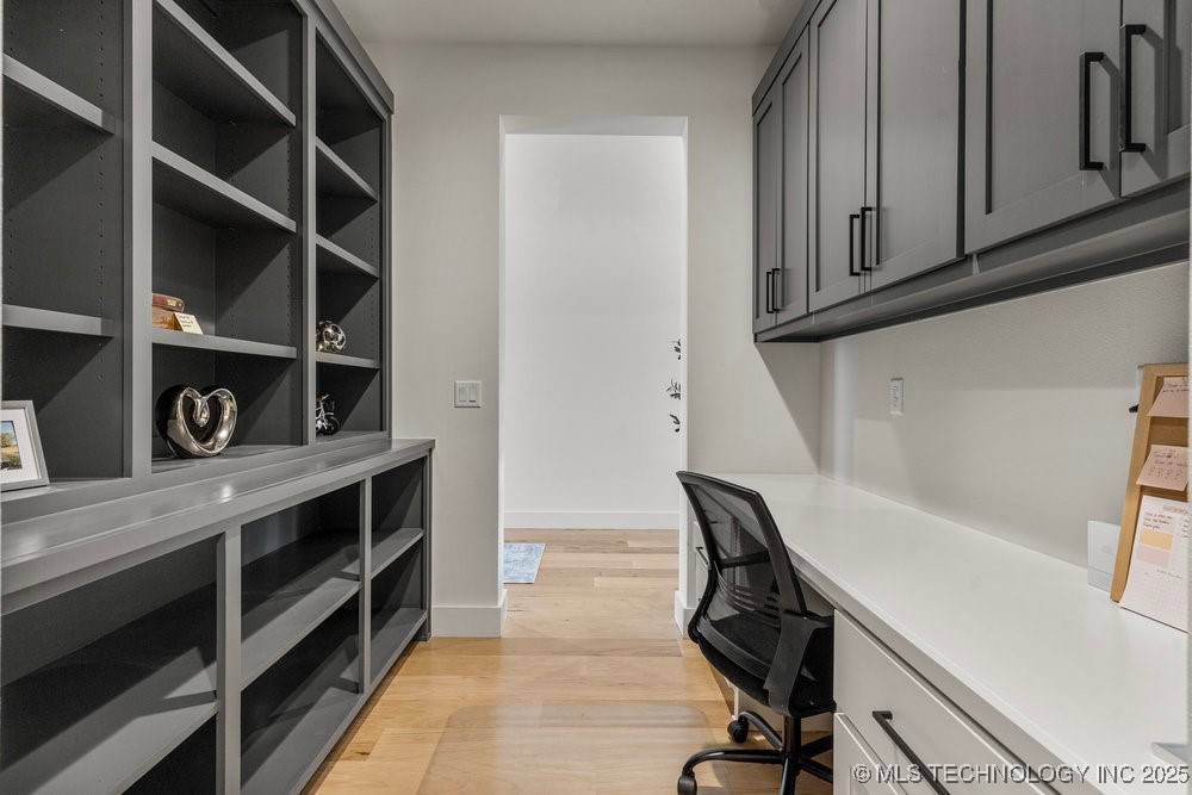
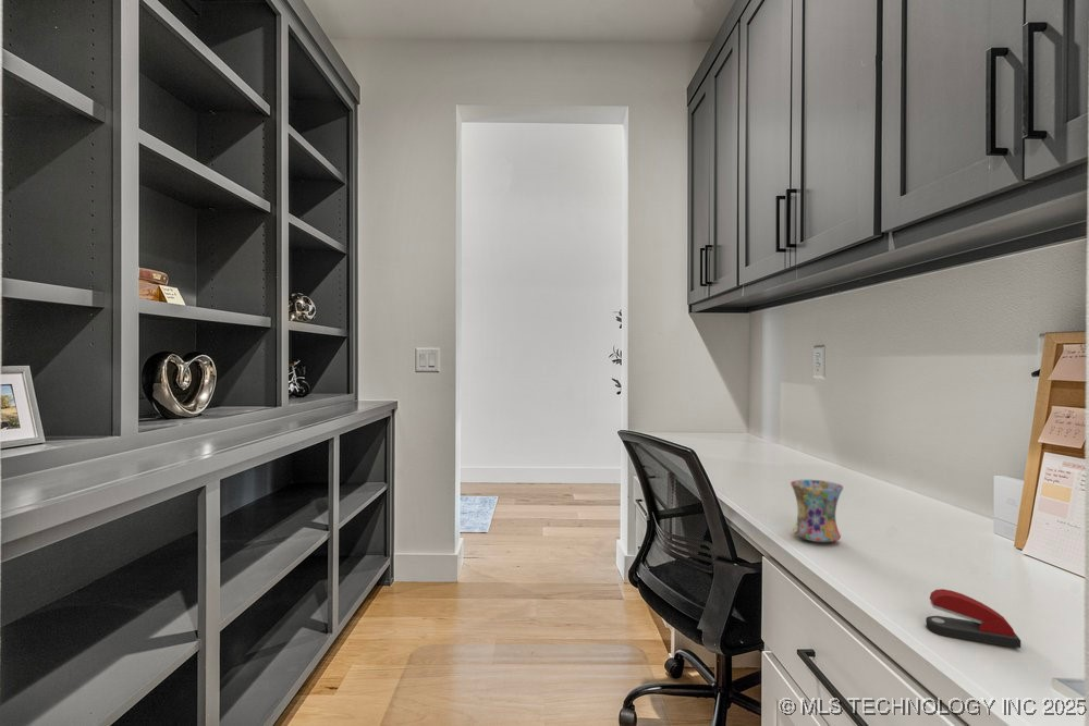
+ stapler [925,588,1021,649]
+ mug [790,479,844,543]
